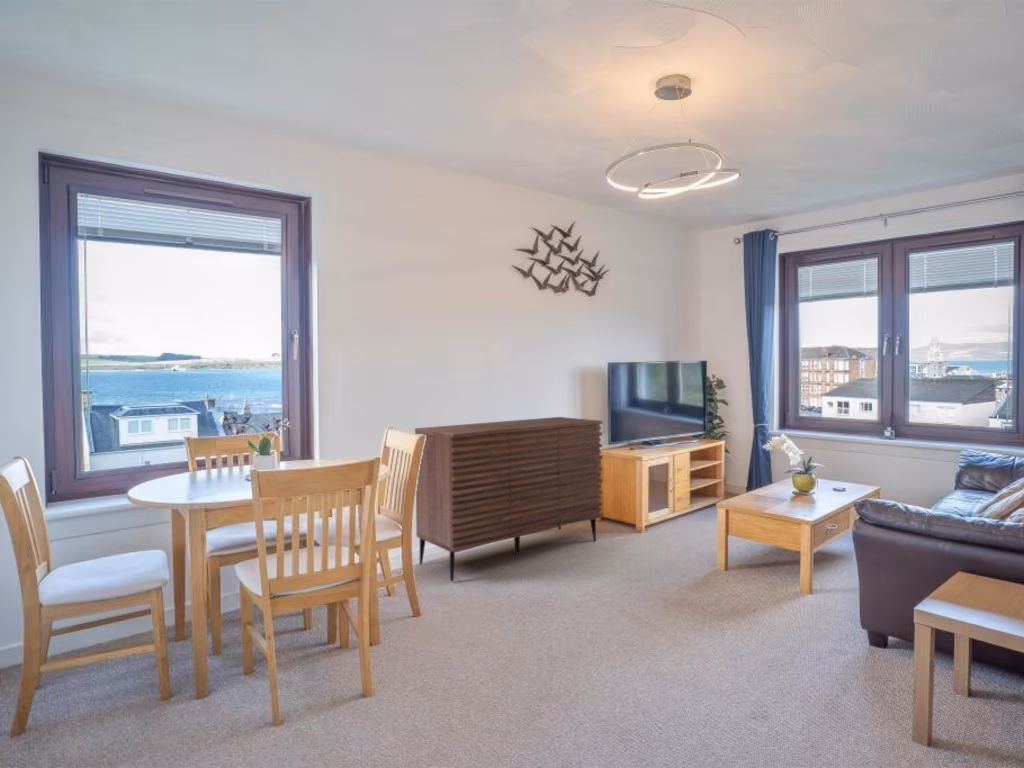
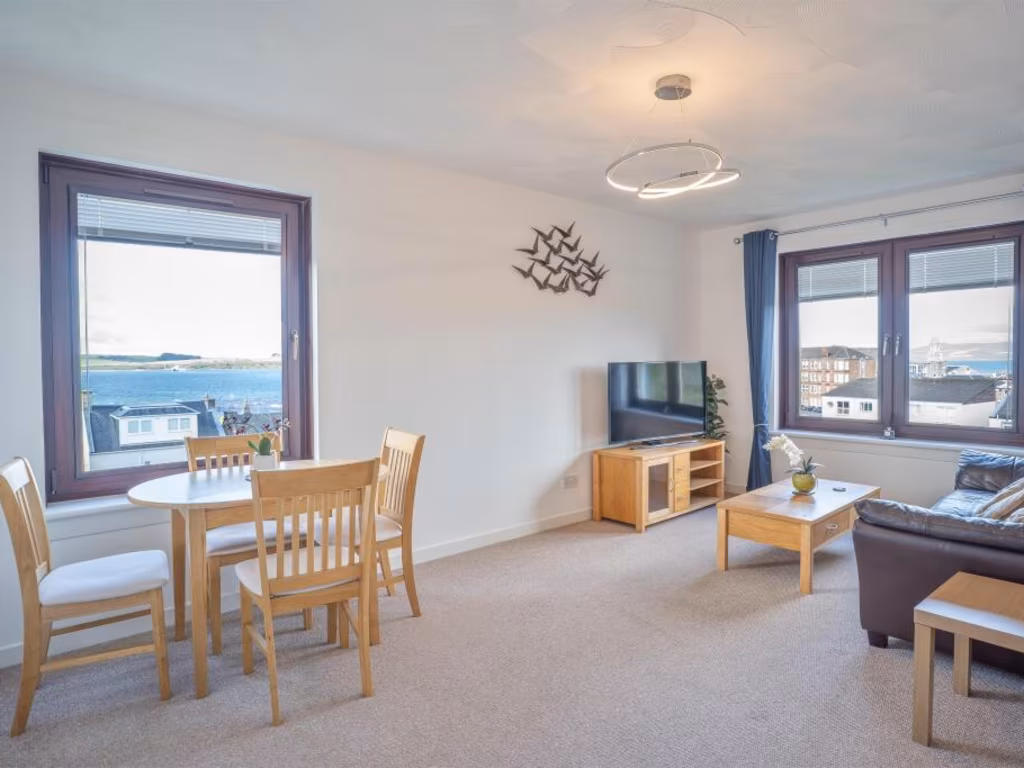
- sideboard [414,416,604,582]
